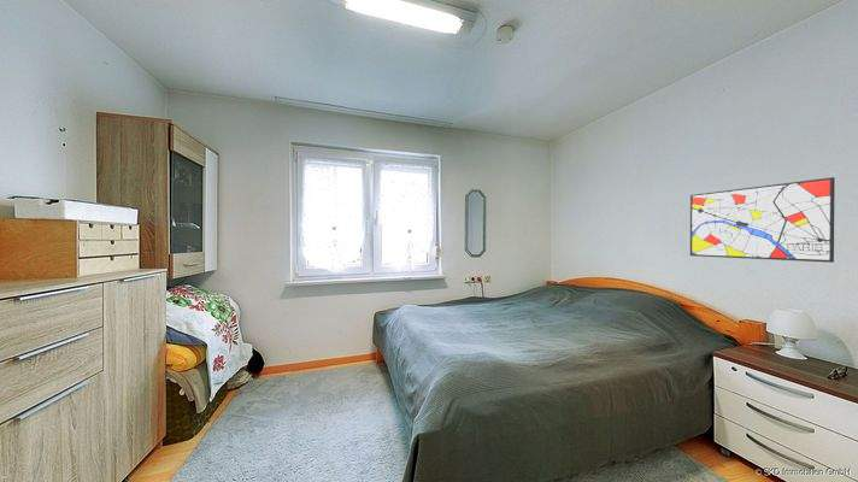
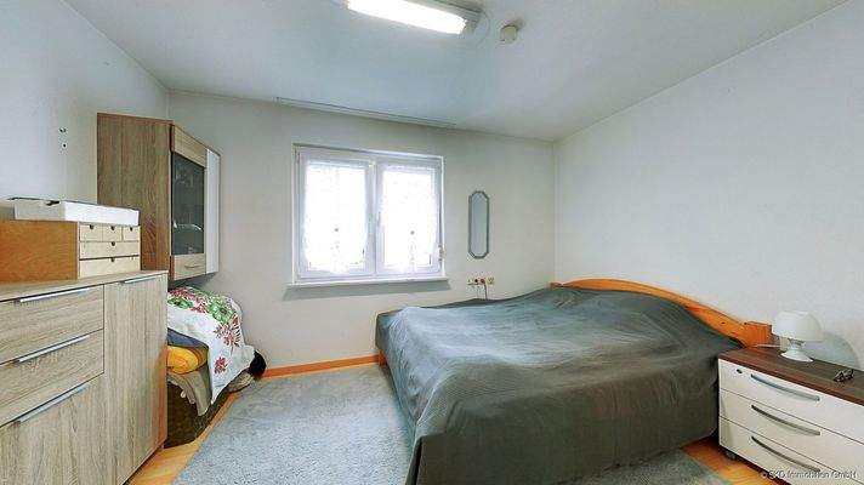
- wall art [689,176,836,264]
